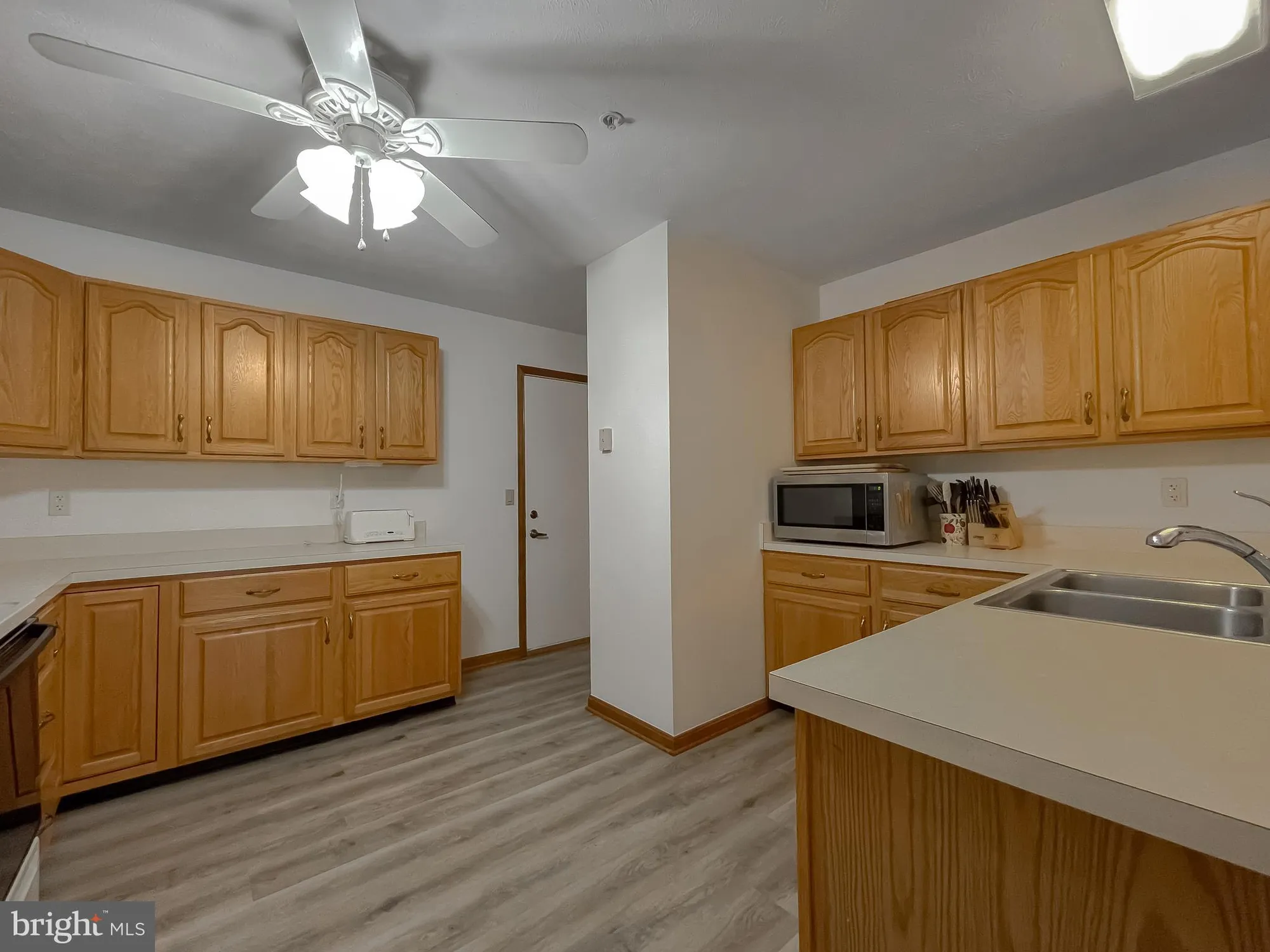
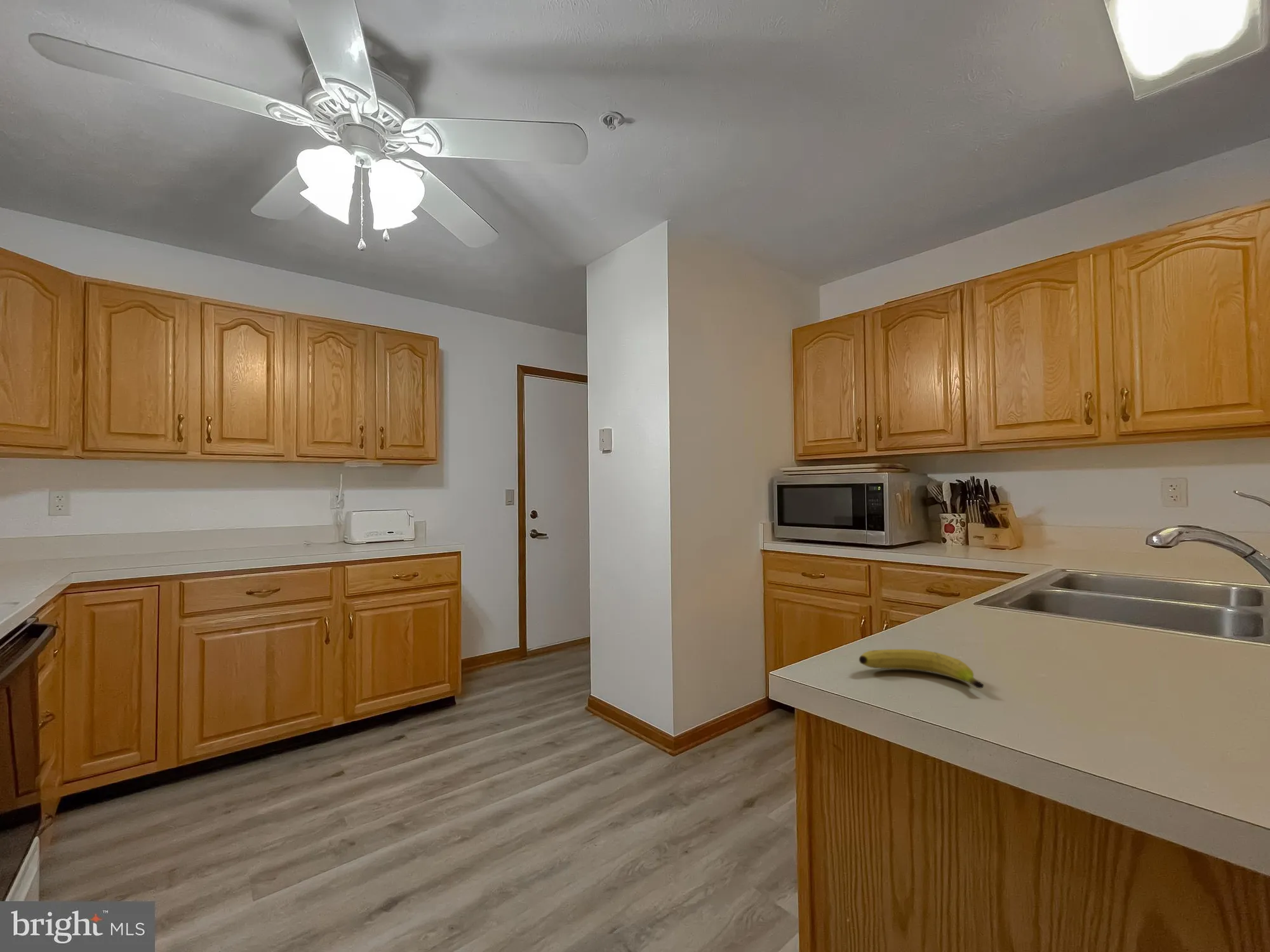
+ fruit [859,649,984,689]
